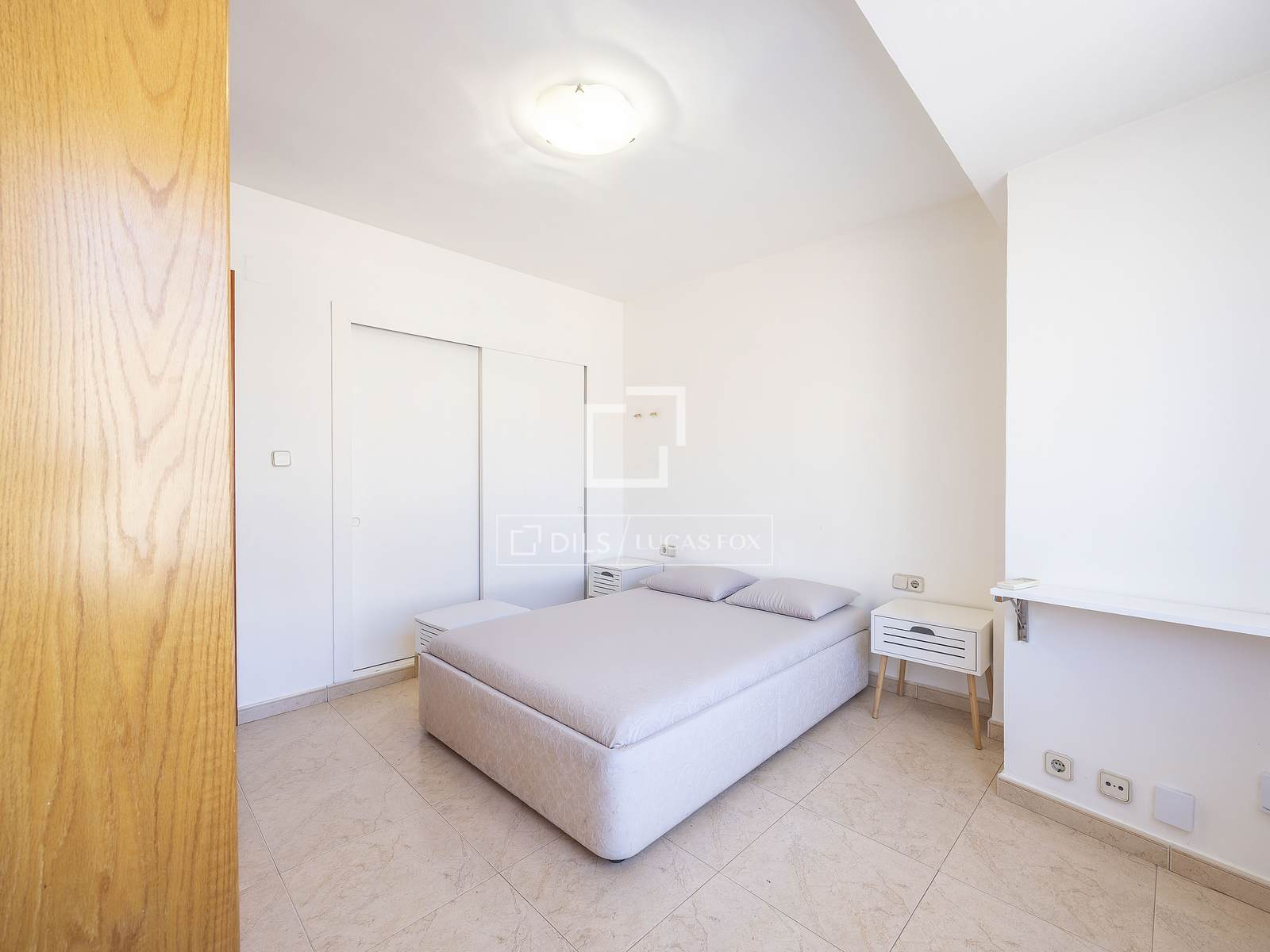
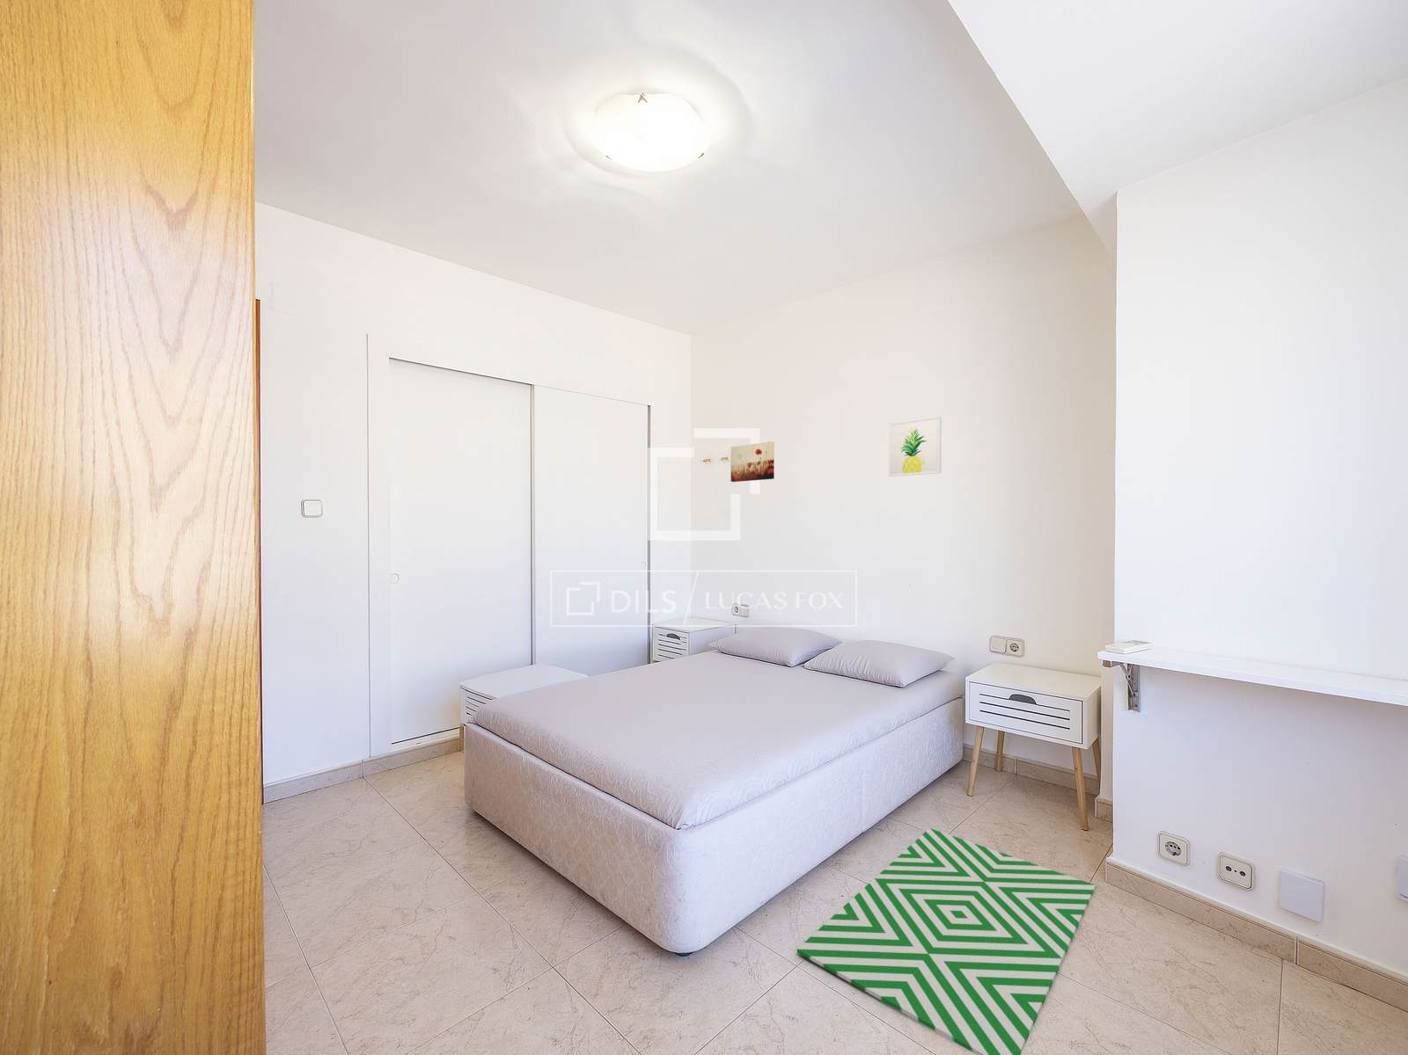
+ wall art [887,416,942,478]
+ rug [796,828,1096,1055]
+ wall art [729,440,775,483]
